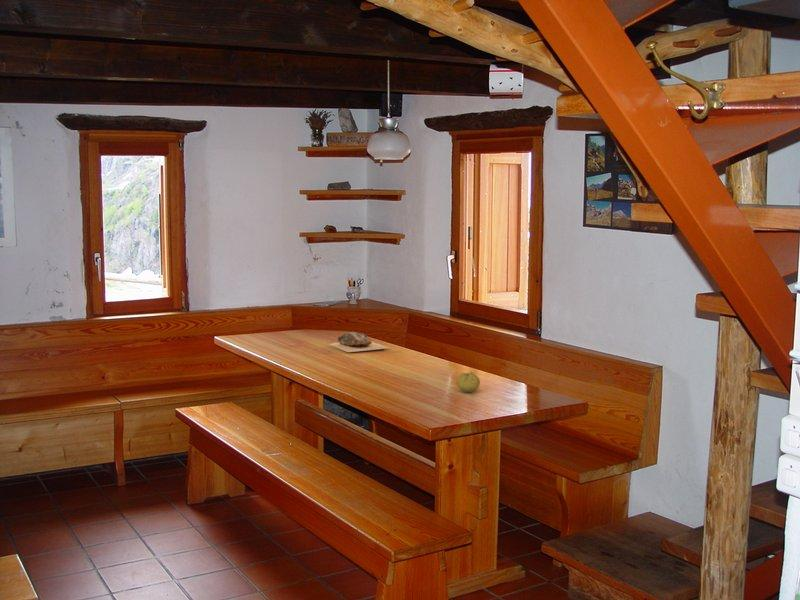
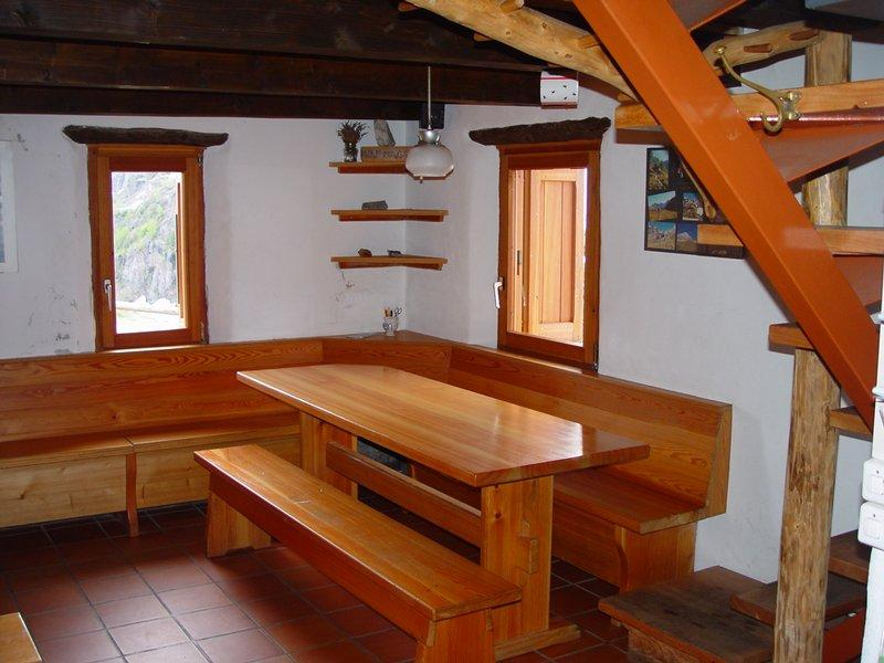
- fruit [456,371,481,393]
- mineral sample [329,331,389,353]
